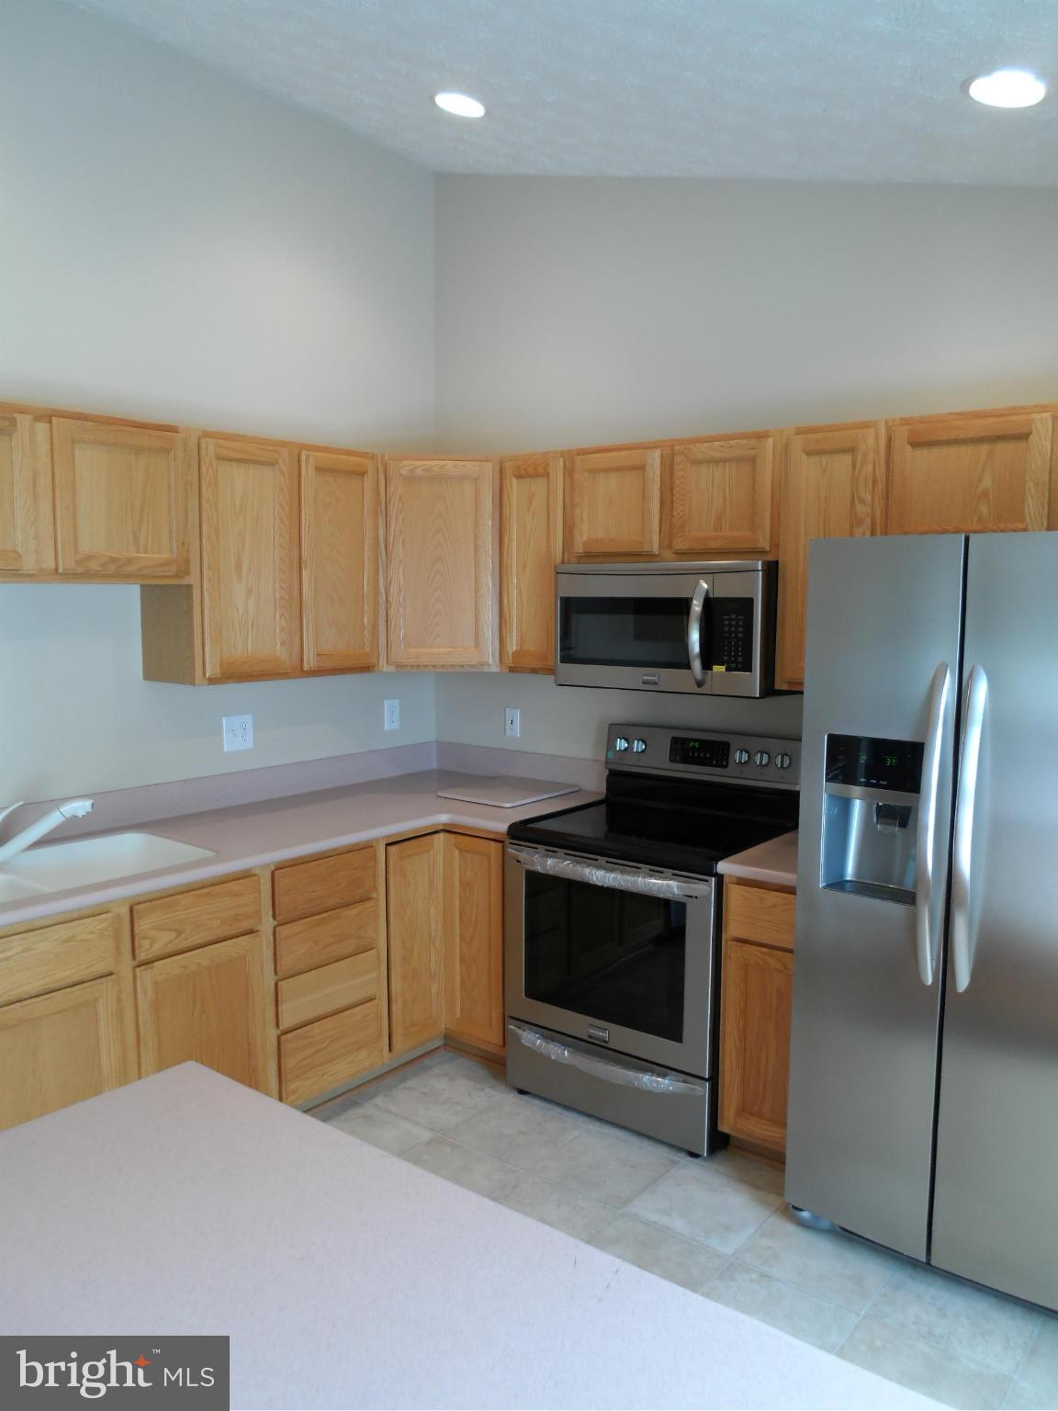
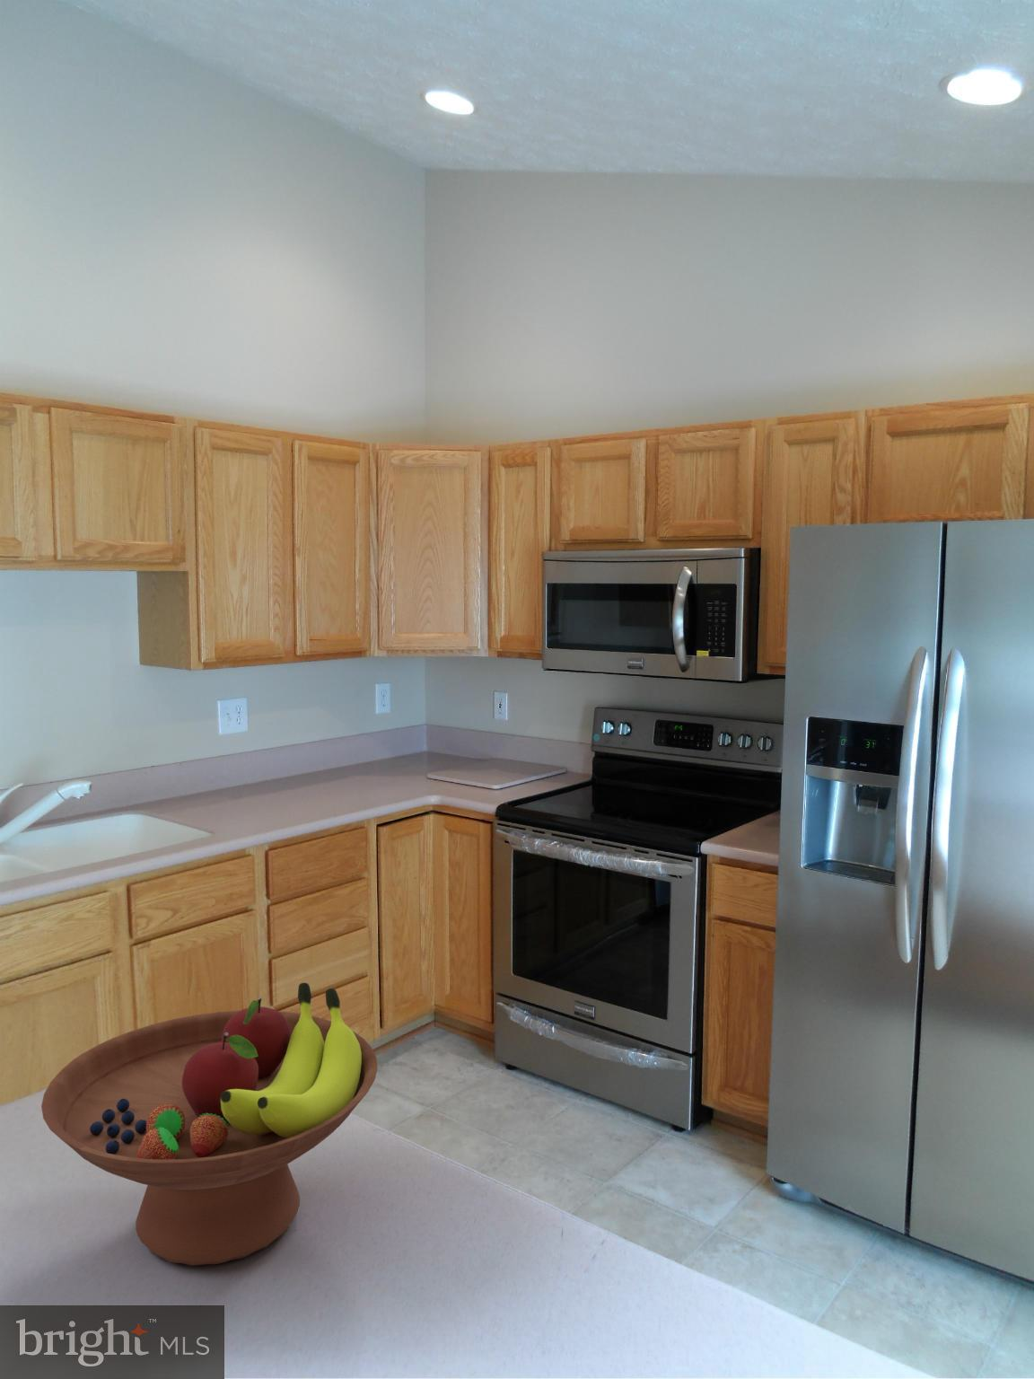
+ fruit bowl [40,983,379,1267]
